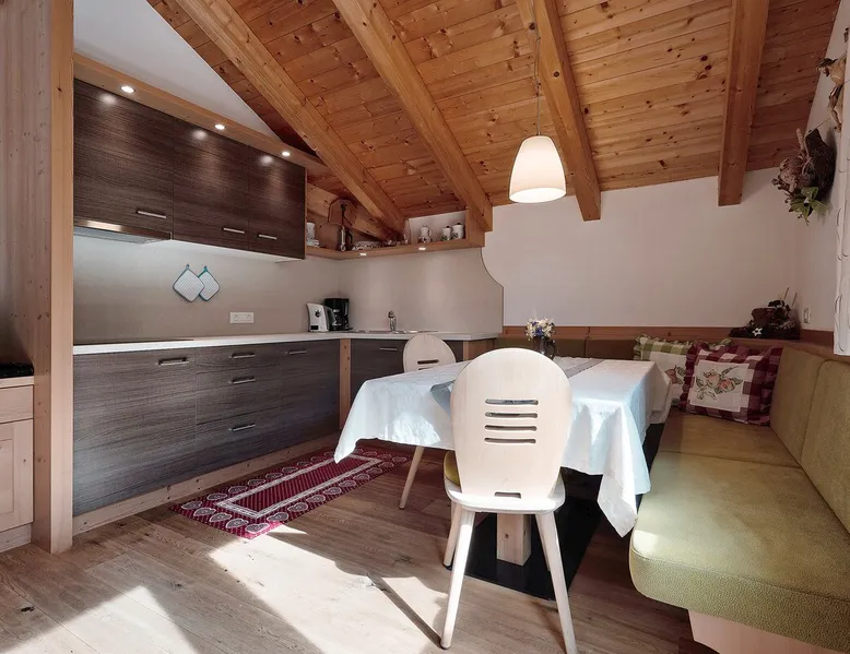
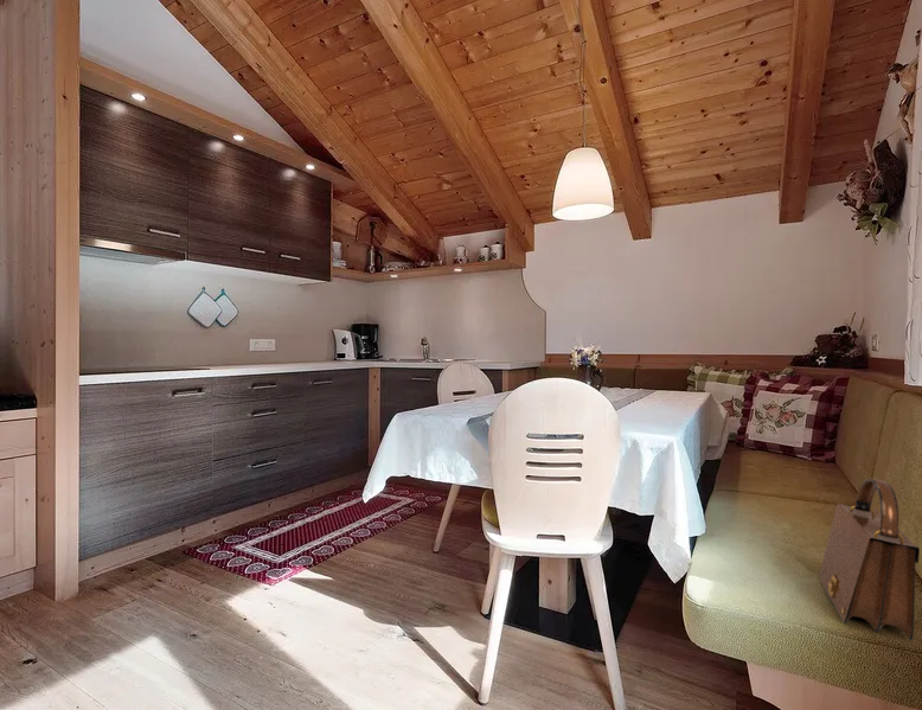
+ handbag [818,478,921,641]
